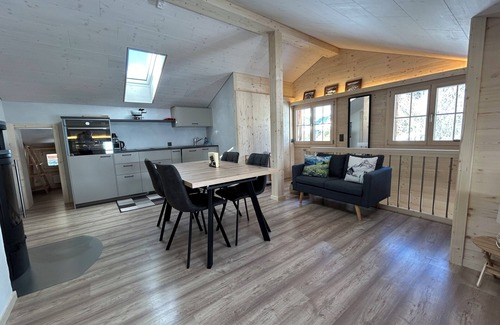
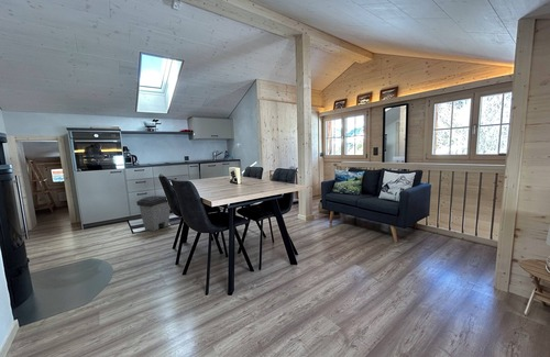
+ trash can [135,194,170,232]
